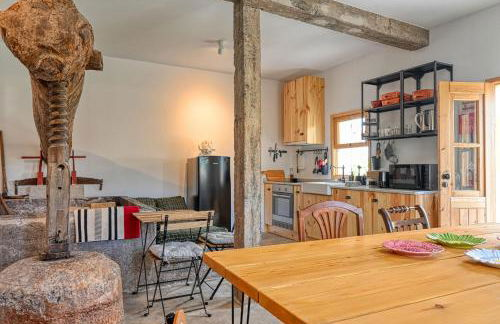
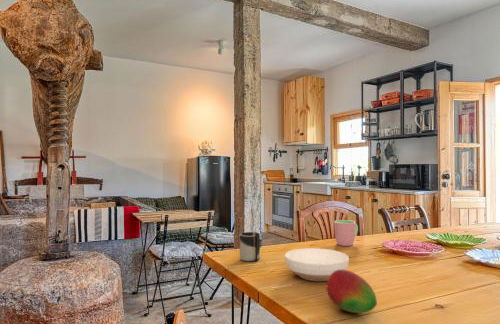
+ fruit [325,269,378,314]
+ cup [239,231,263,262]
+ cup [333,219,359,247]
+ bowl [284,247,350,282]
